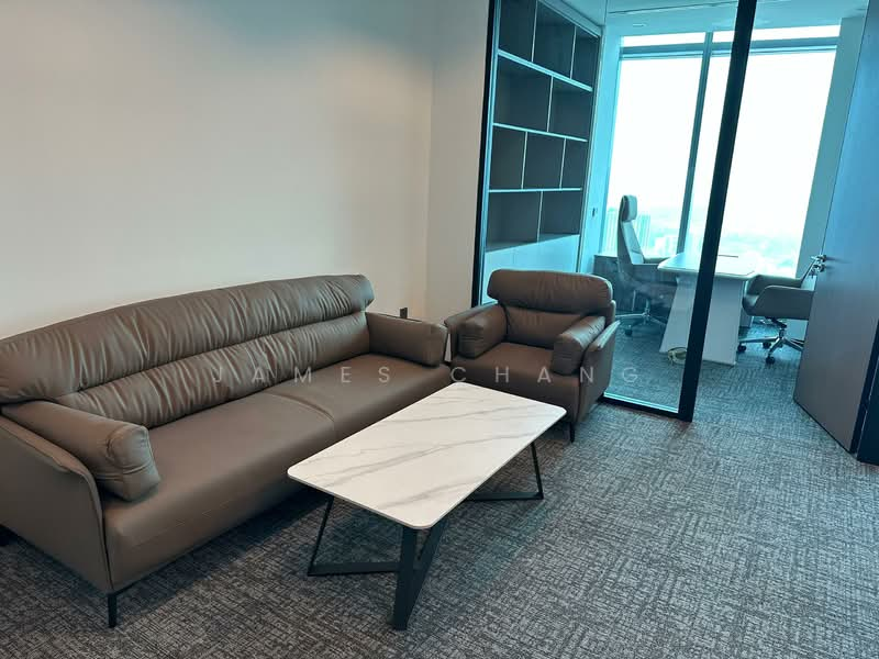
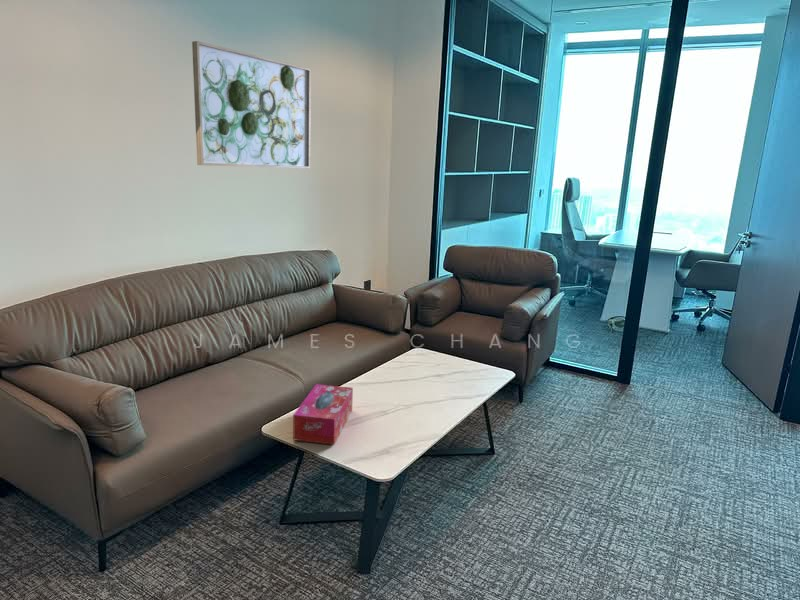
+ wall art [191,40,312,169]
+ tissue box [292,383,354,446]
